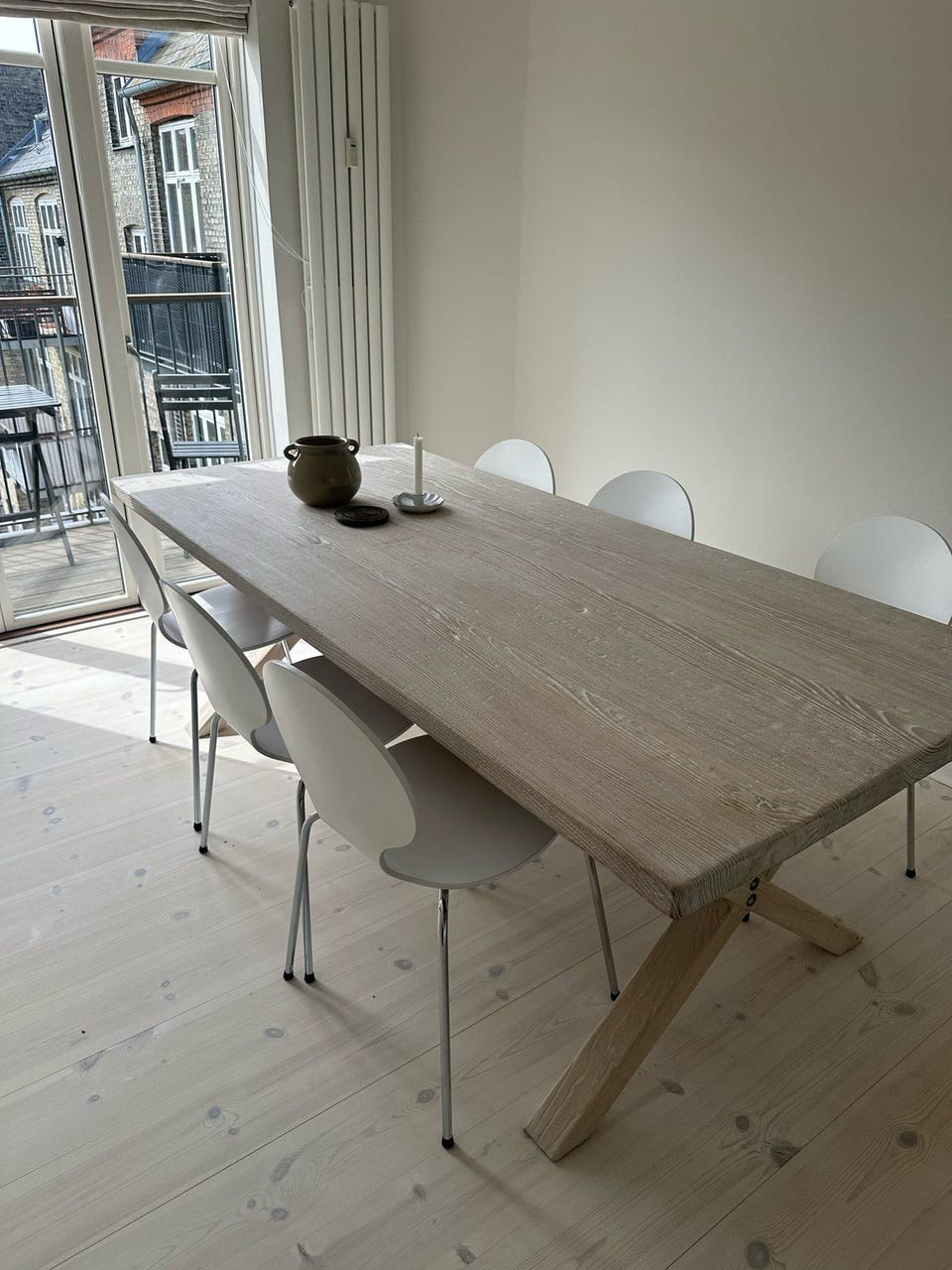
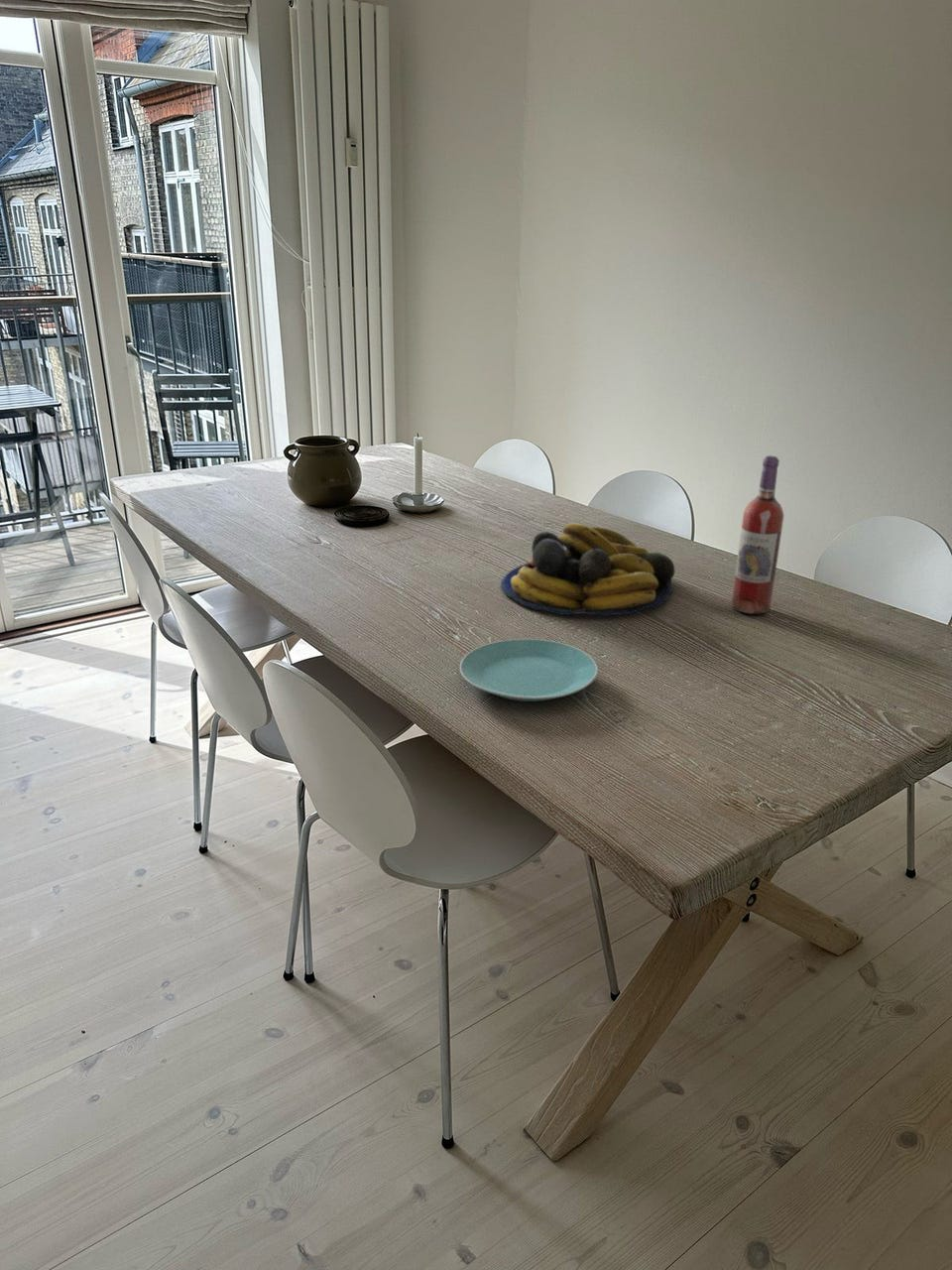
+ fruit bowl [500,522,675,617]
+ plate [459,638,599,702]
+ wine bottle [730,454,784,615]
